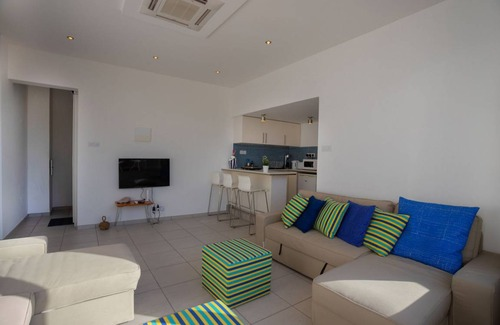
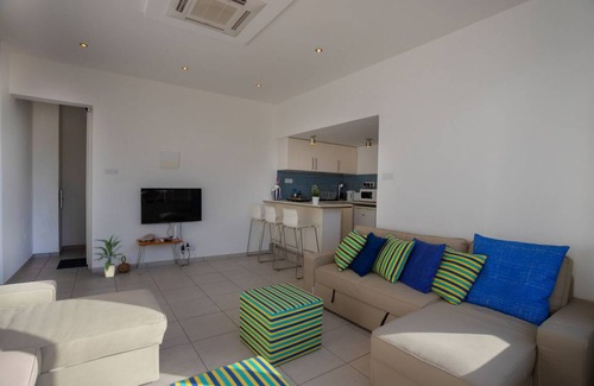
+ indoor plant [93,233,126,278]
